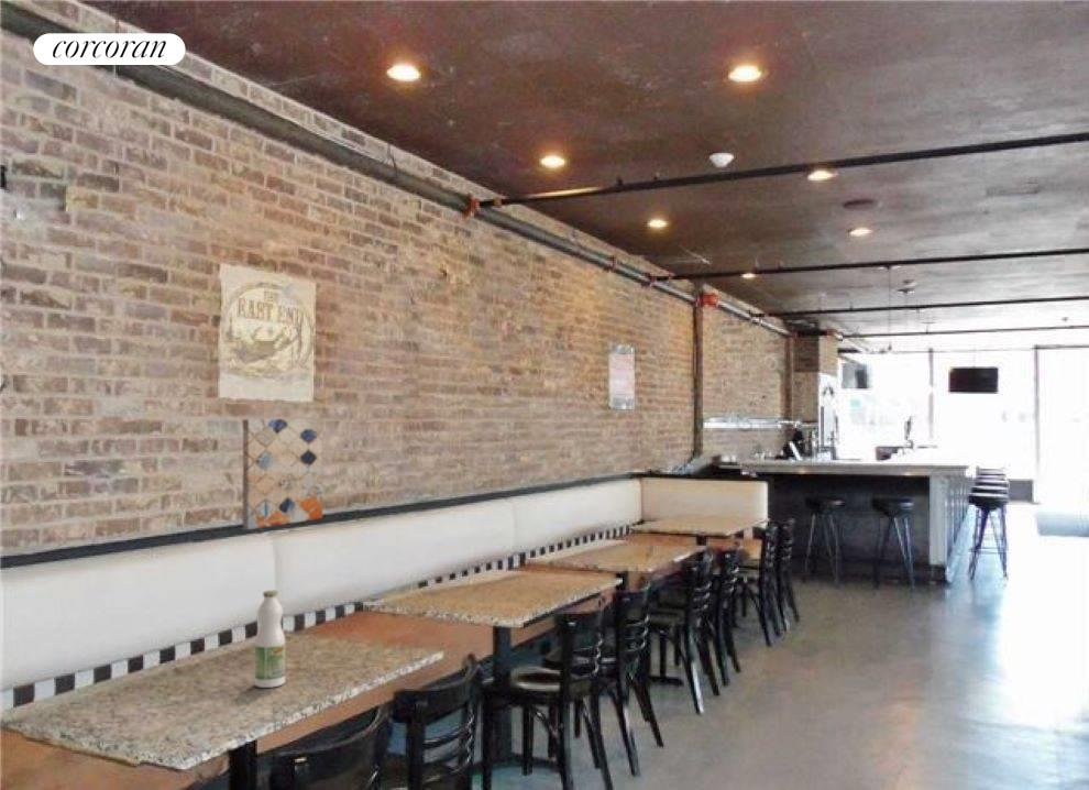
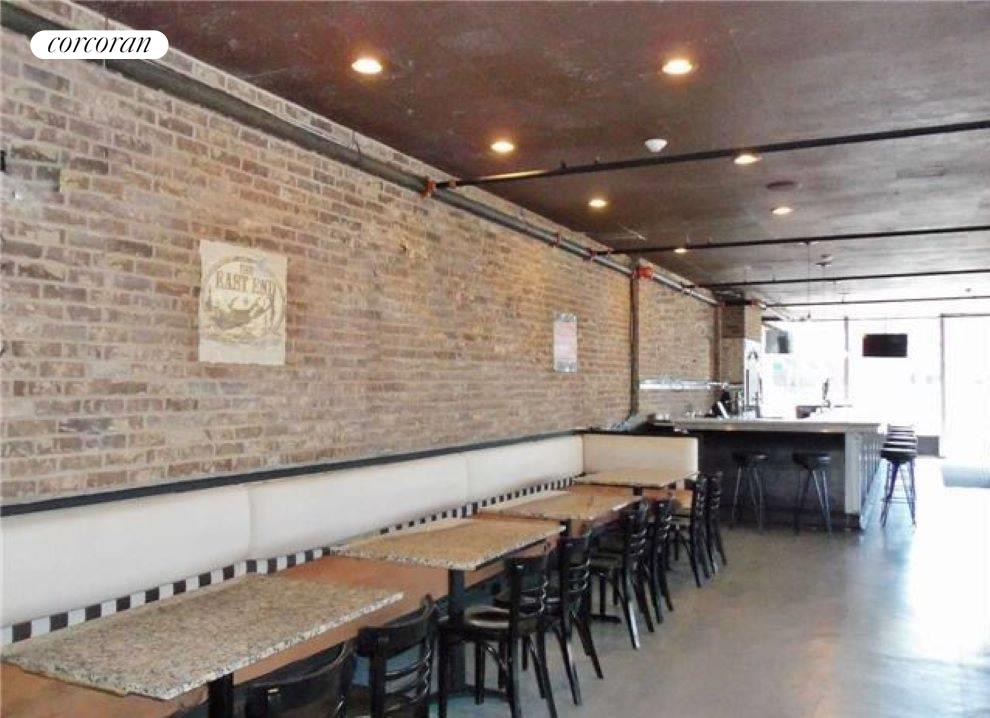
- wall art [242,418,323,530]
- juice bottle [254,590,286,689]
